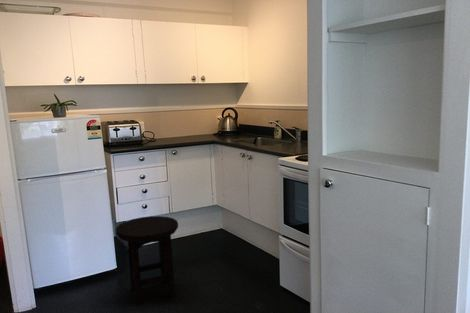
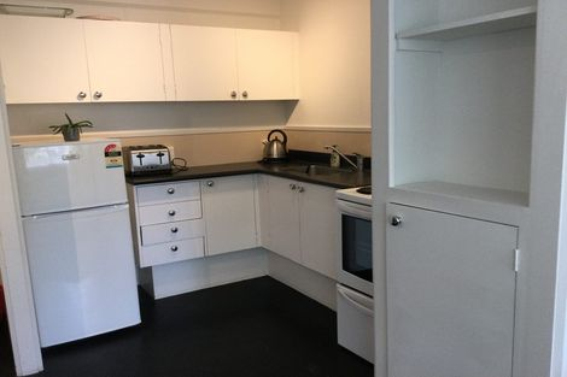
- stool [115,215,179,306]
